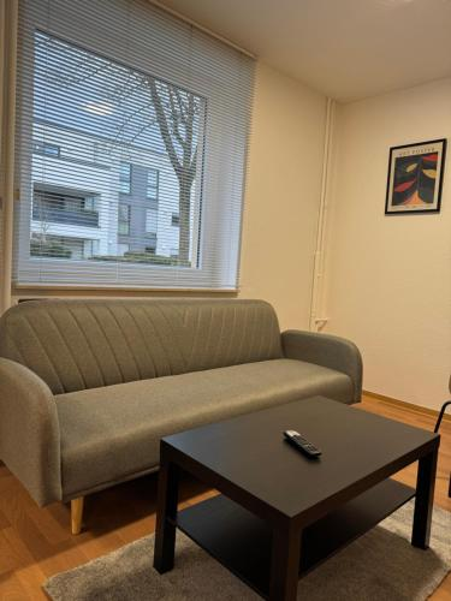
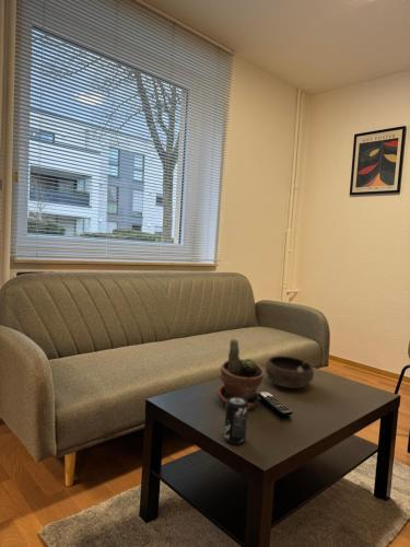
+ bowl [265,354,315,389]
+ beverage can [223,397,249,445]
+ potted plant [216,337,266,411]
